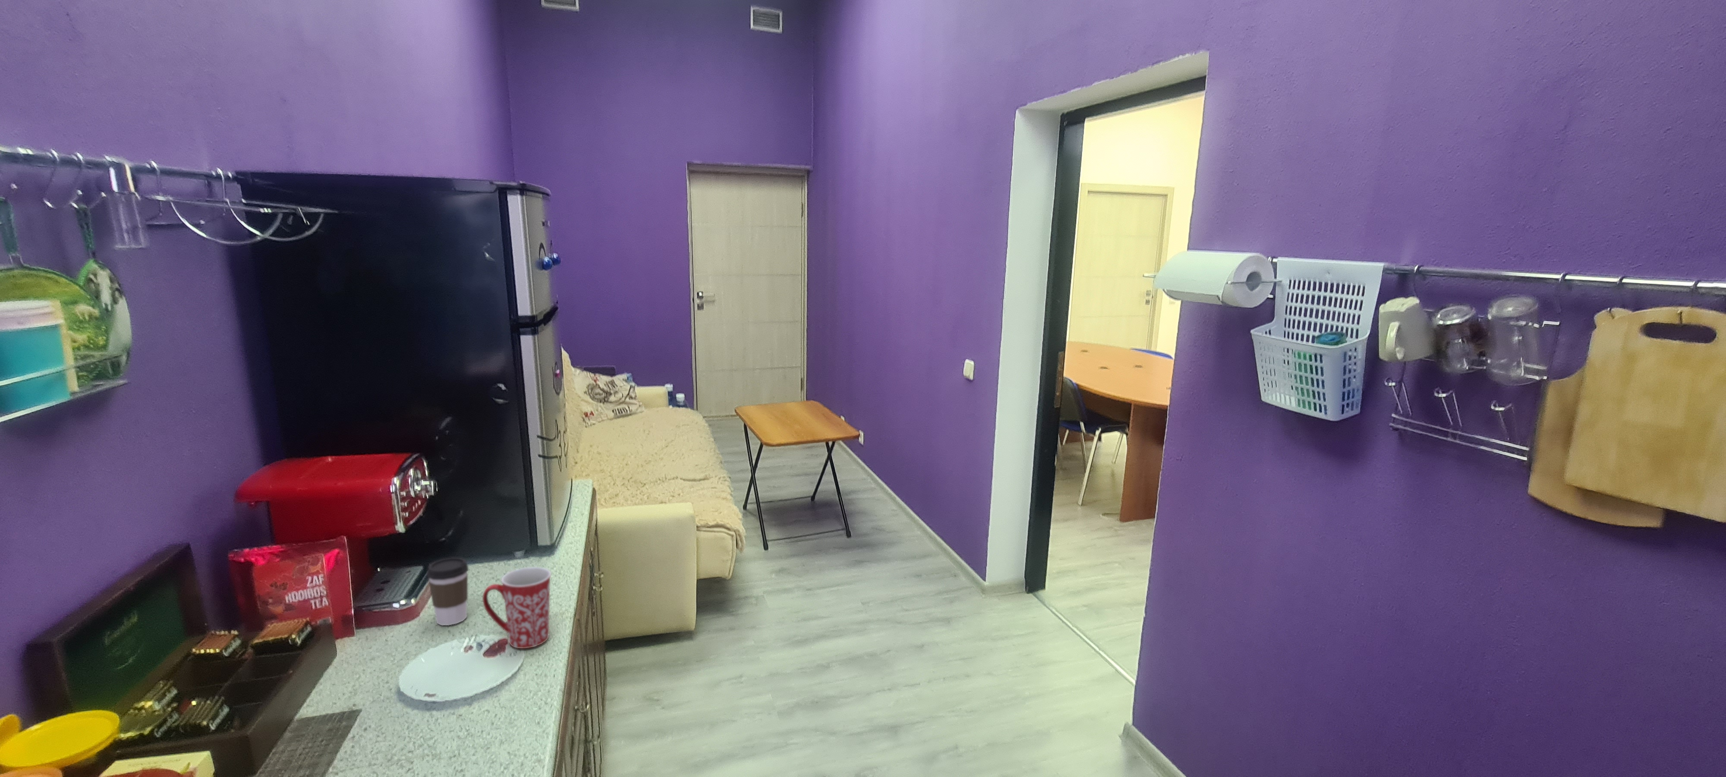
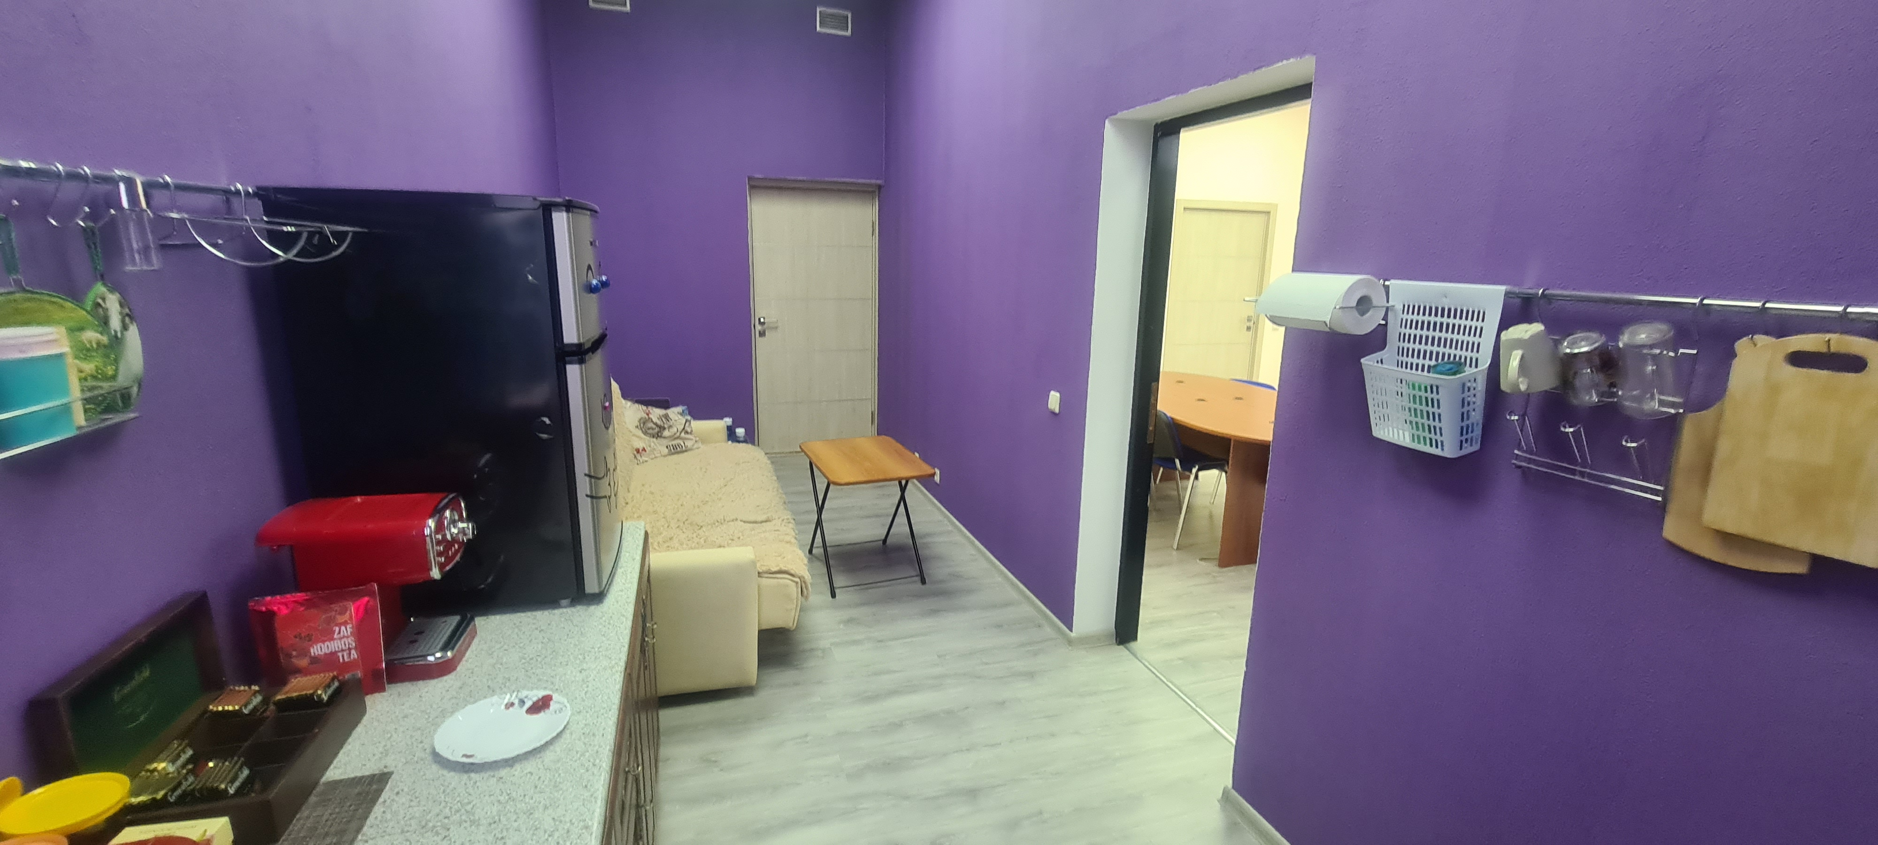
- coffee cup [427,557,469,626]
- mug [482,567,551,649]
